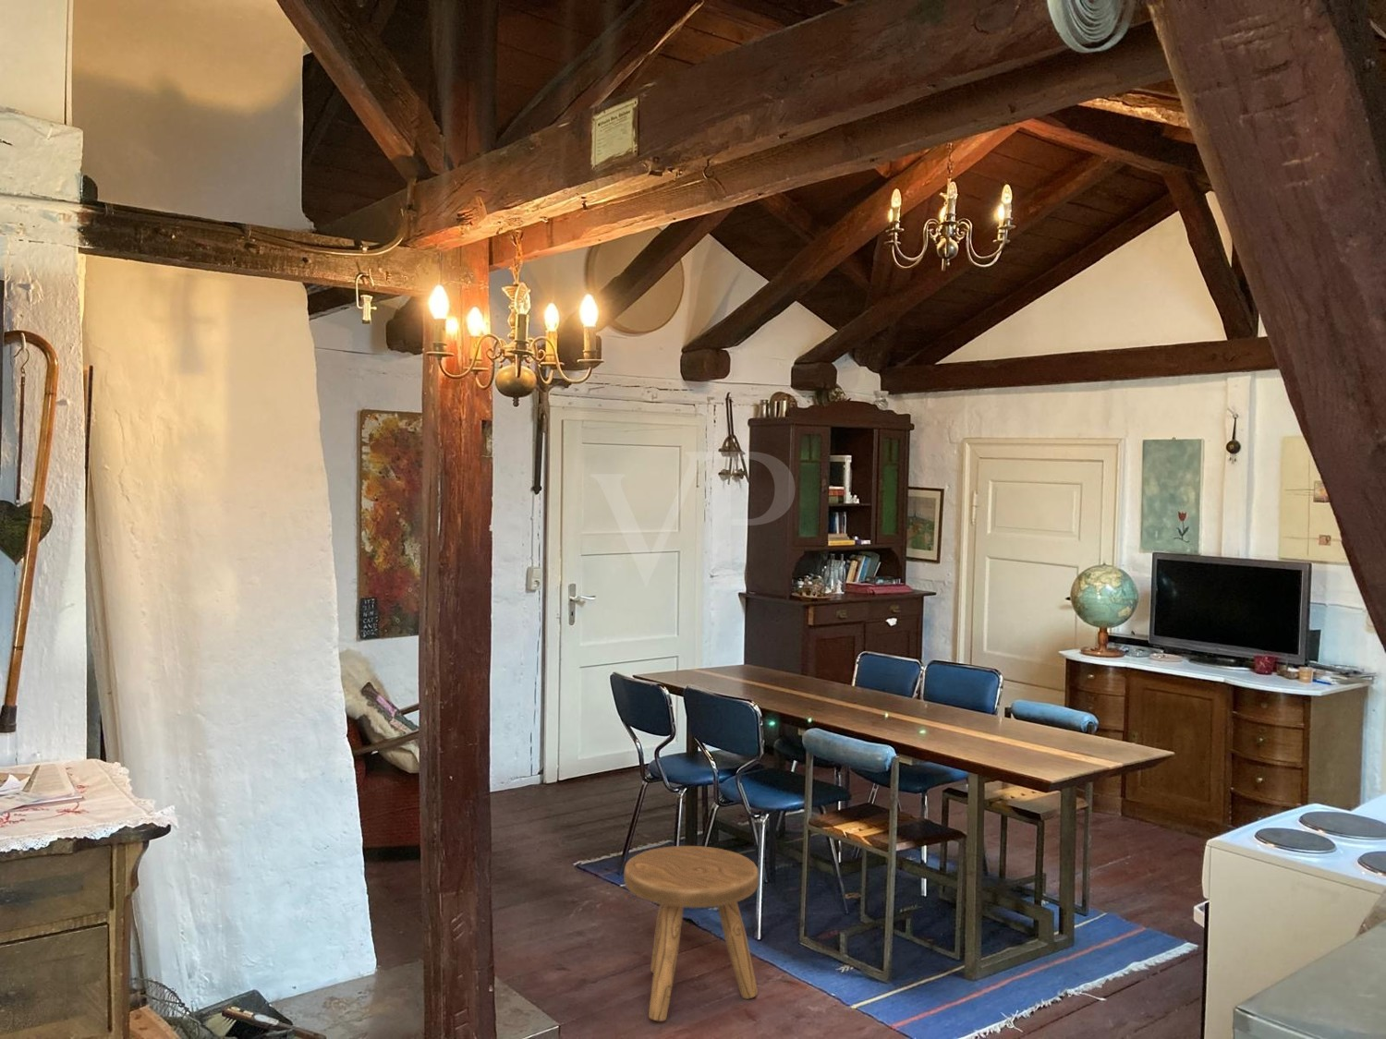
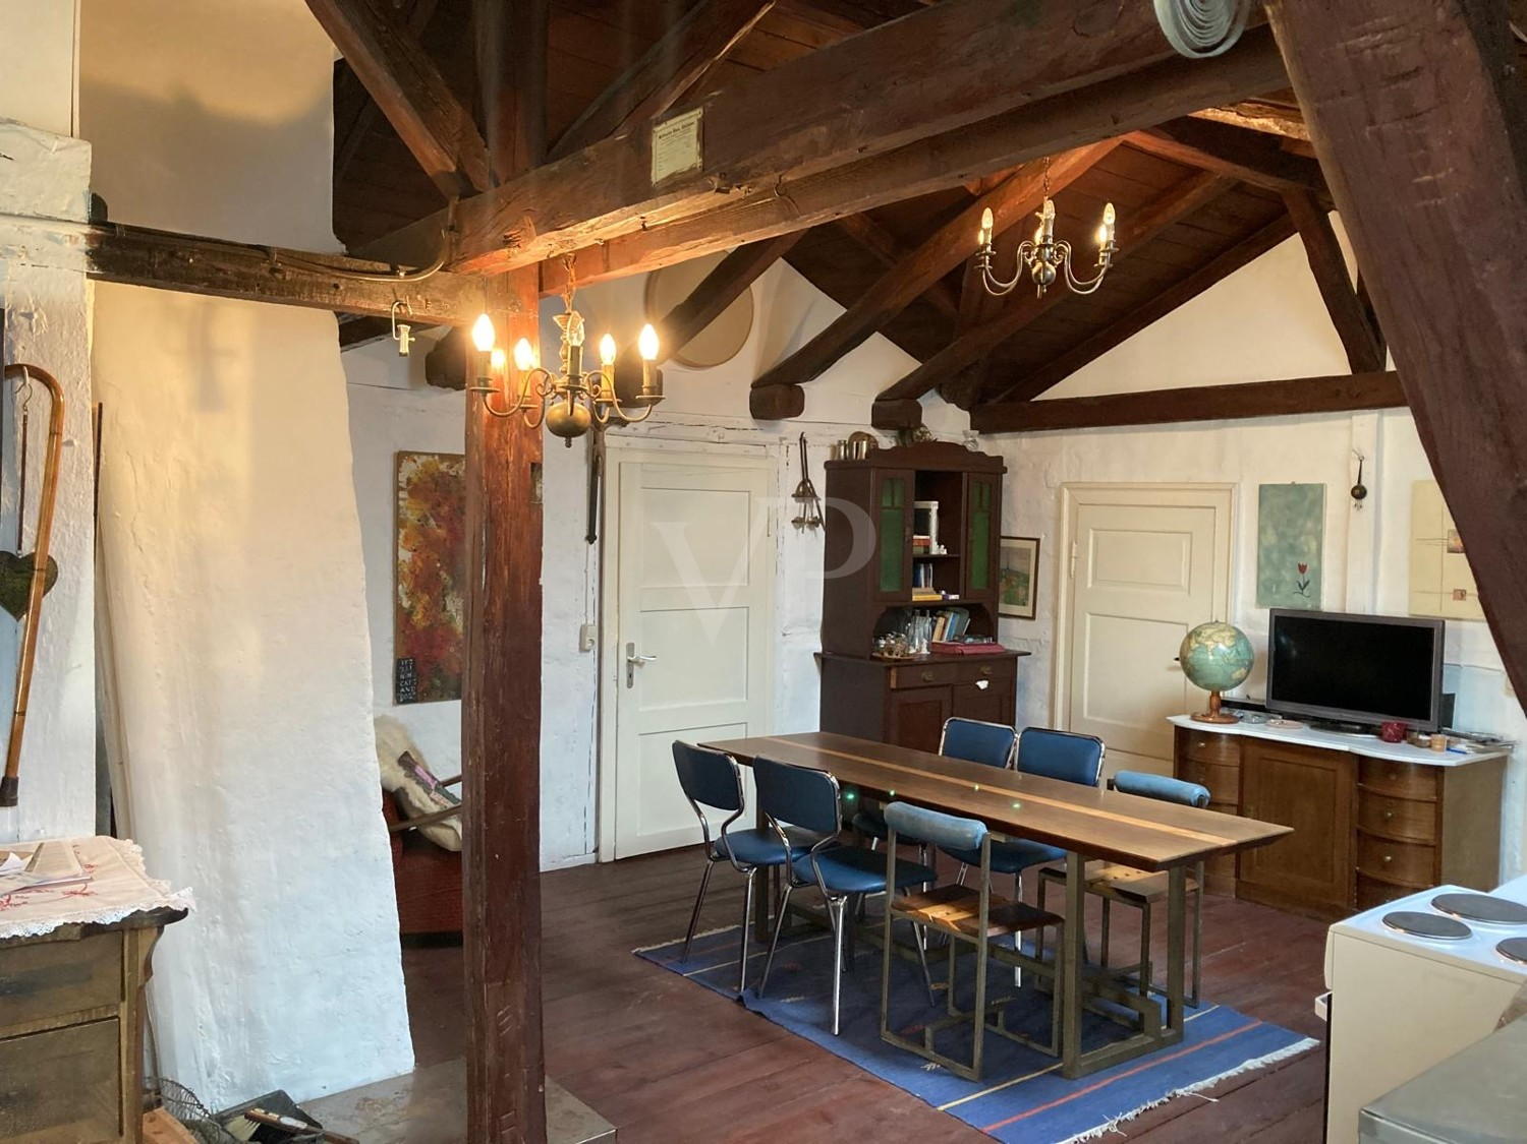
- stool [623,845,760,1023]
